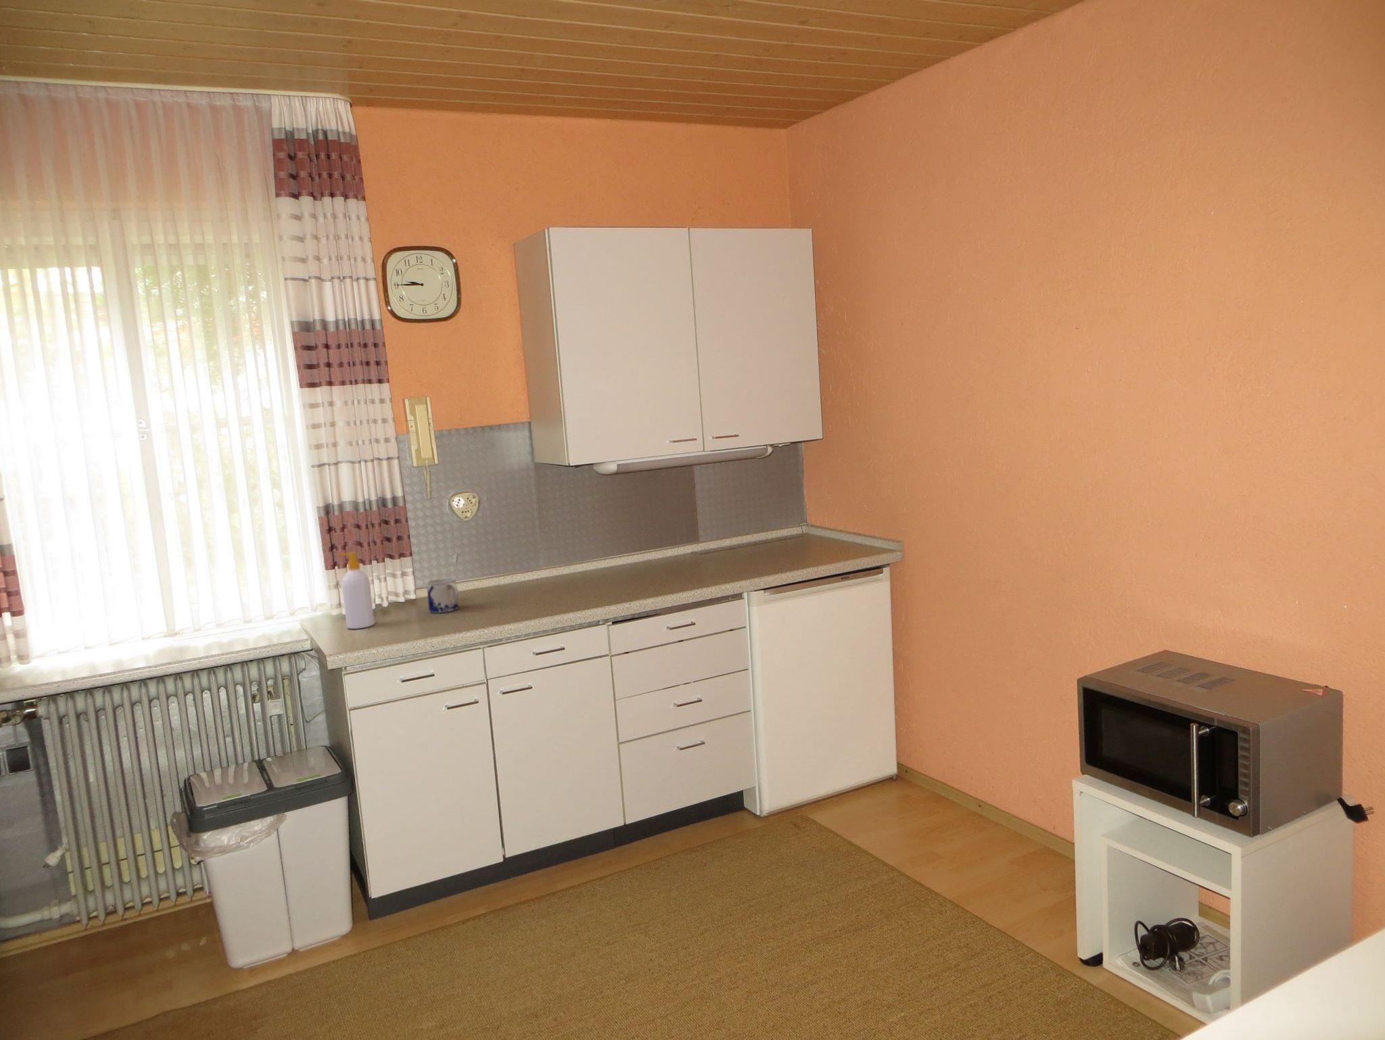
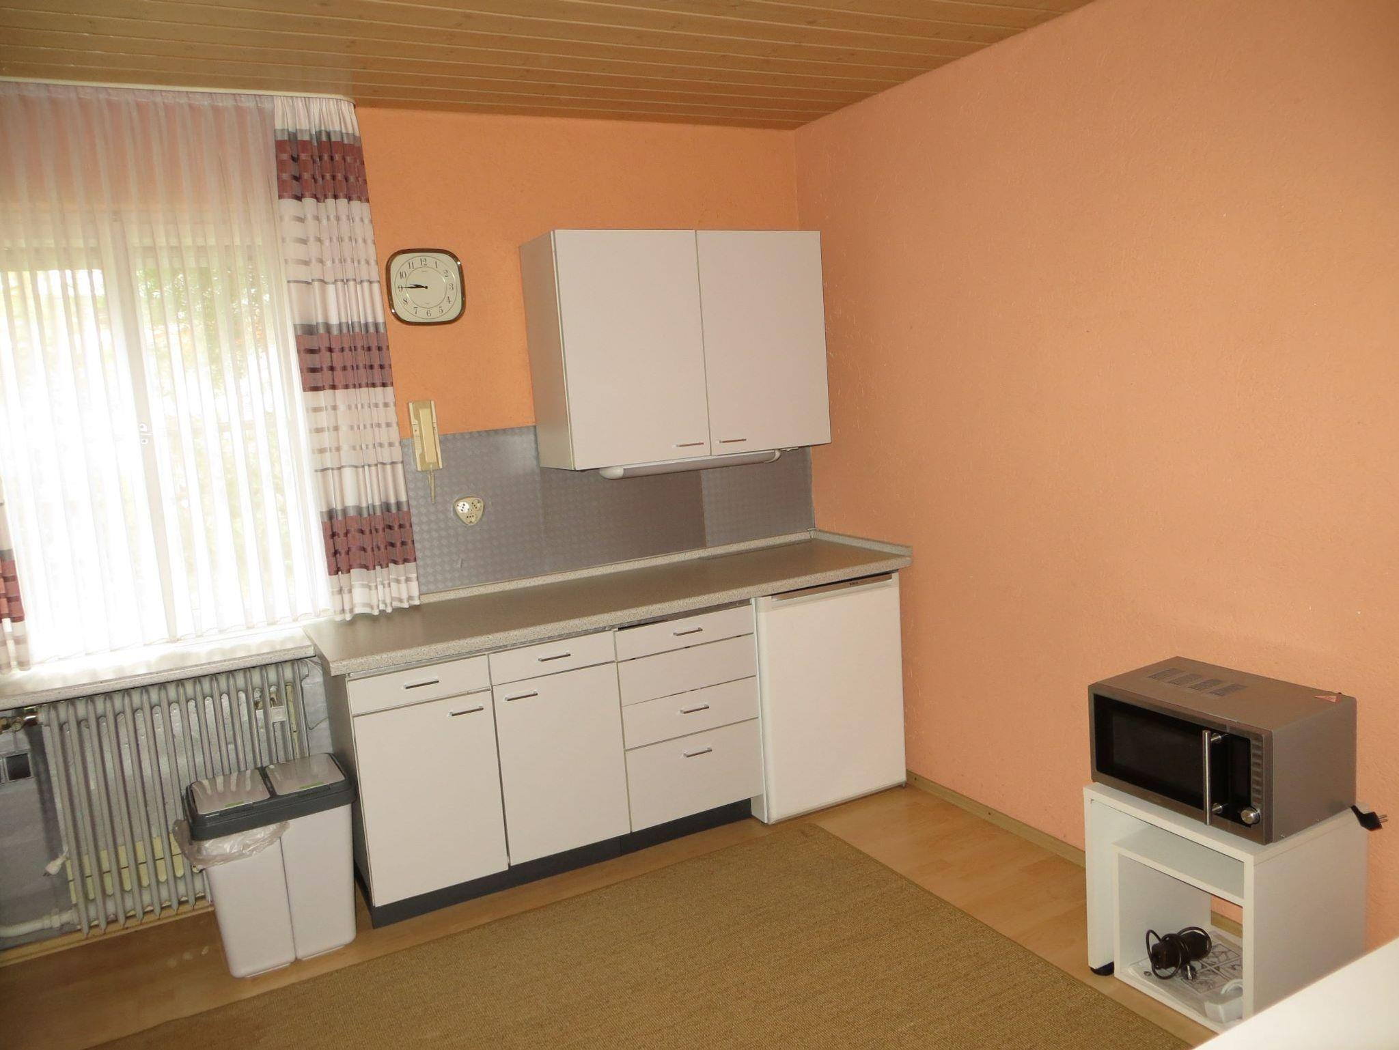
- soap bottle [334,551,376,629]
- mug [426,577,460,613]
